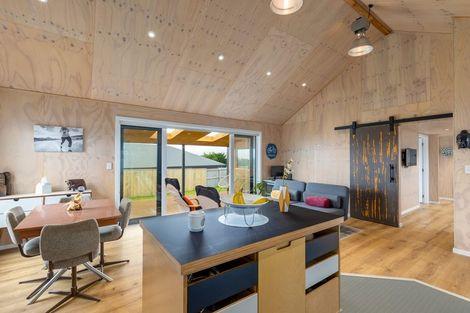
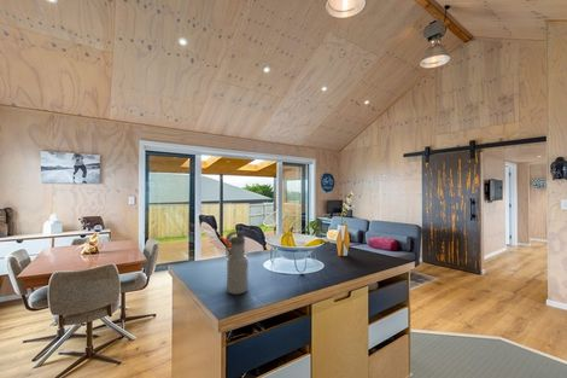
+ water bottle [224,229,249,296]
